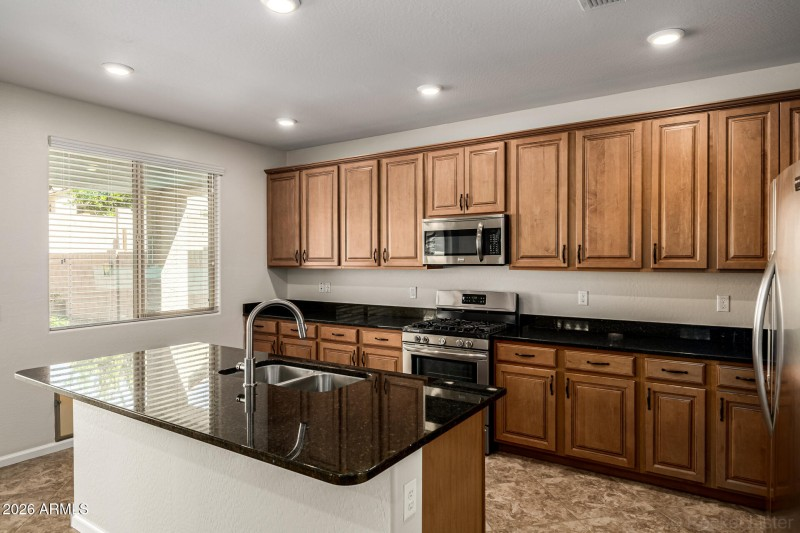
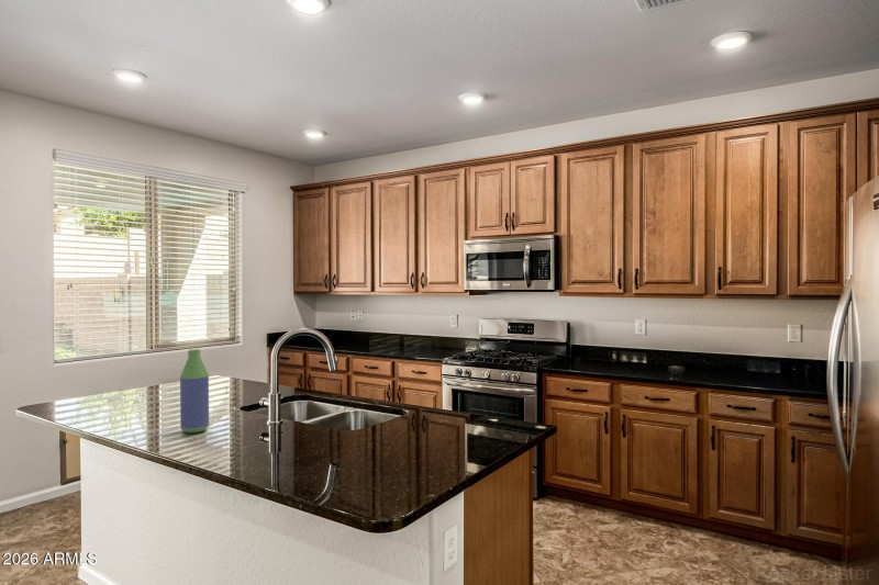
+ bottle [179,348,210,434]
